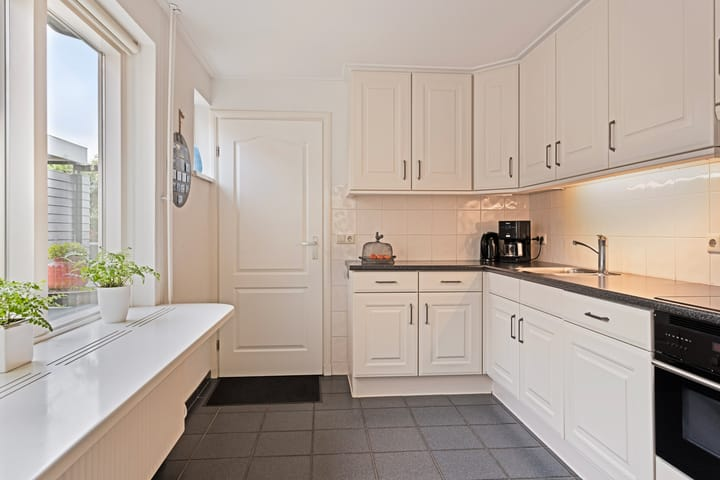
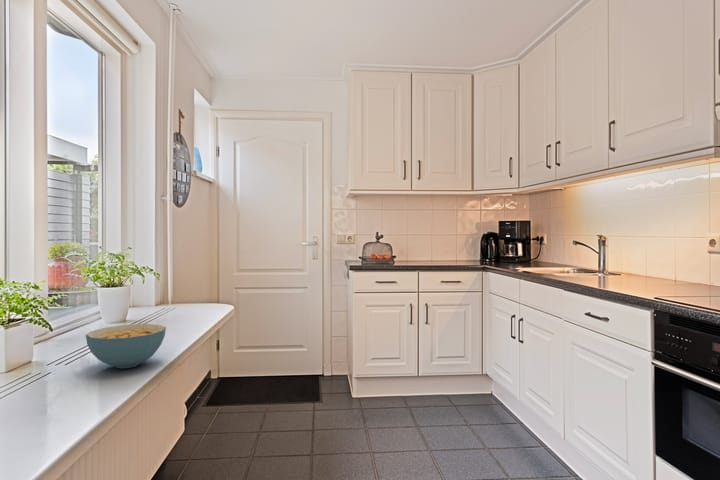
+ cereal bowl [85,323,167,369]
